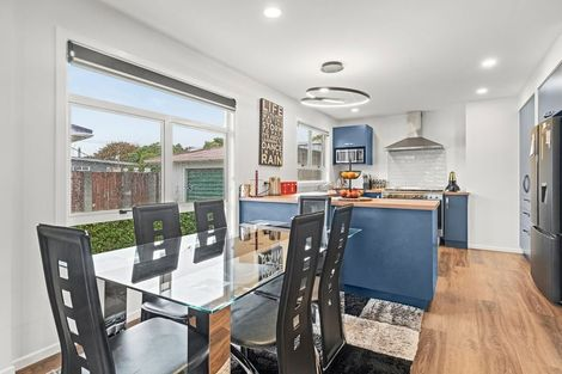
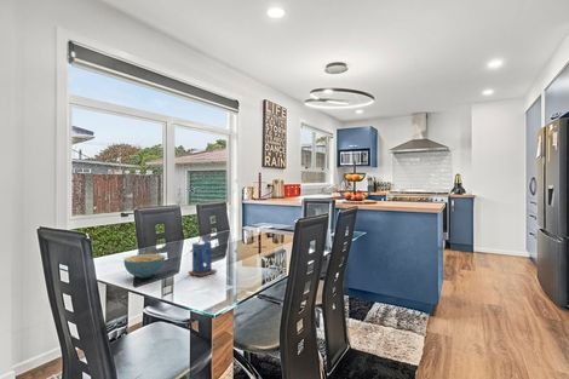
+ candle [188,237,218,277]
+ cereal bowl [122,253,166,278]
